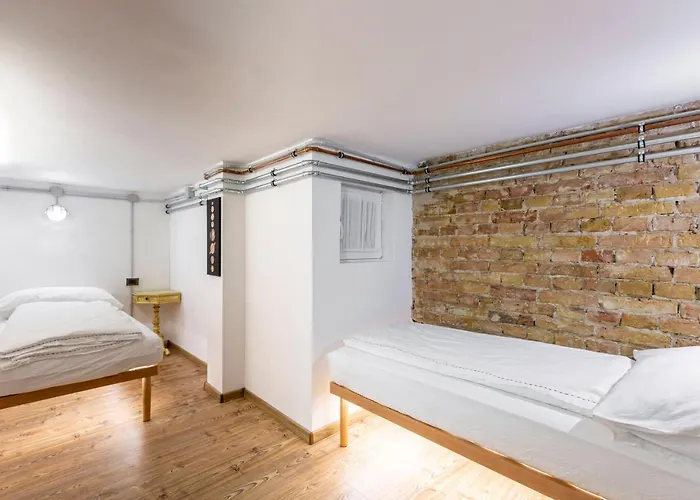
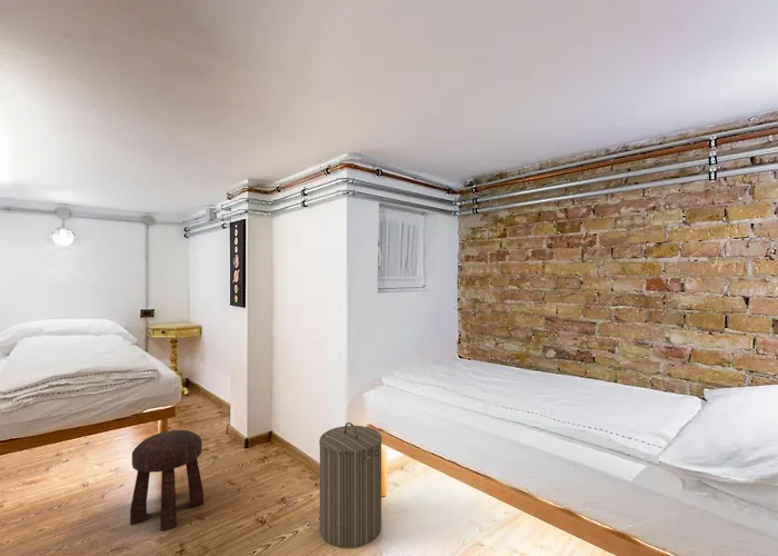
+ laundry hamper [318,421,383,549]
+ stool [129,429,205,532]
